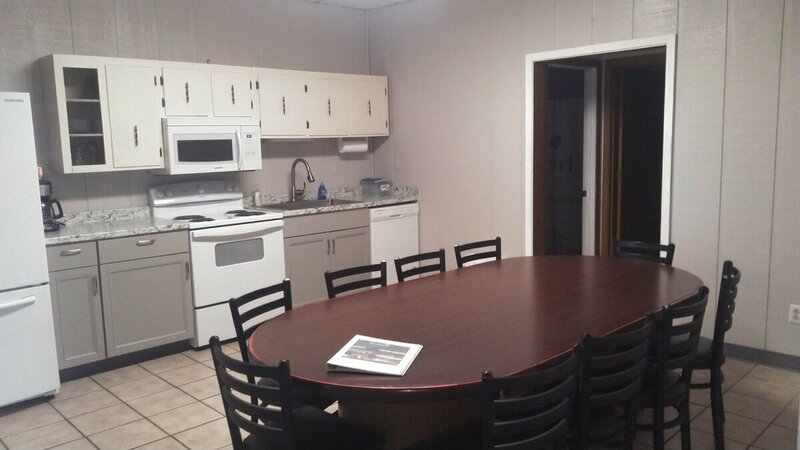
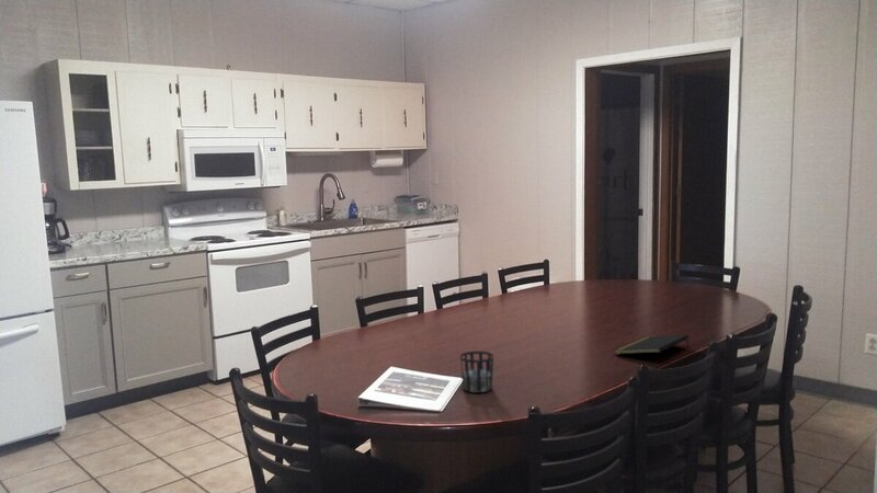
+ cup [459,349,494,393]
+ notepad [613,333,690,355]
